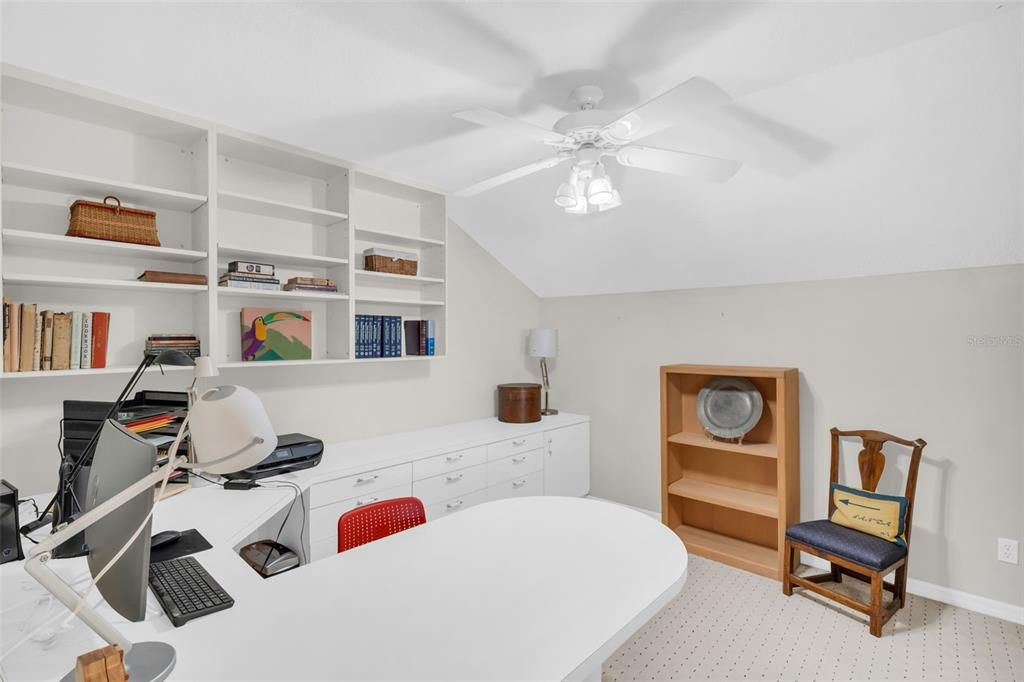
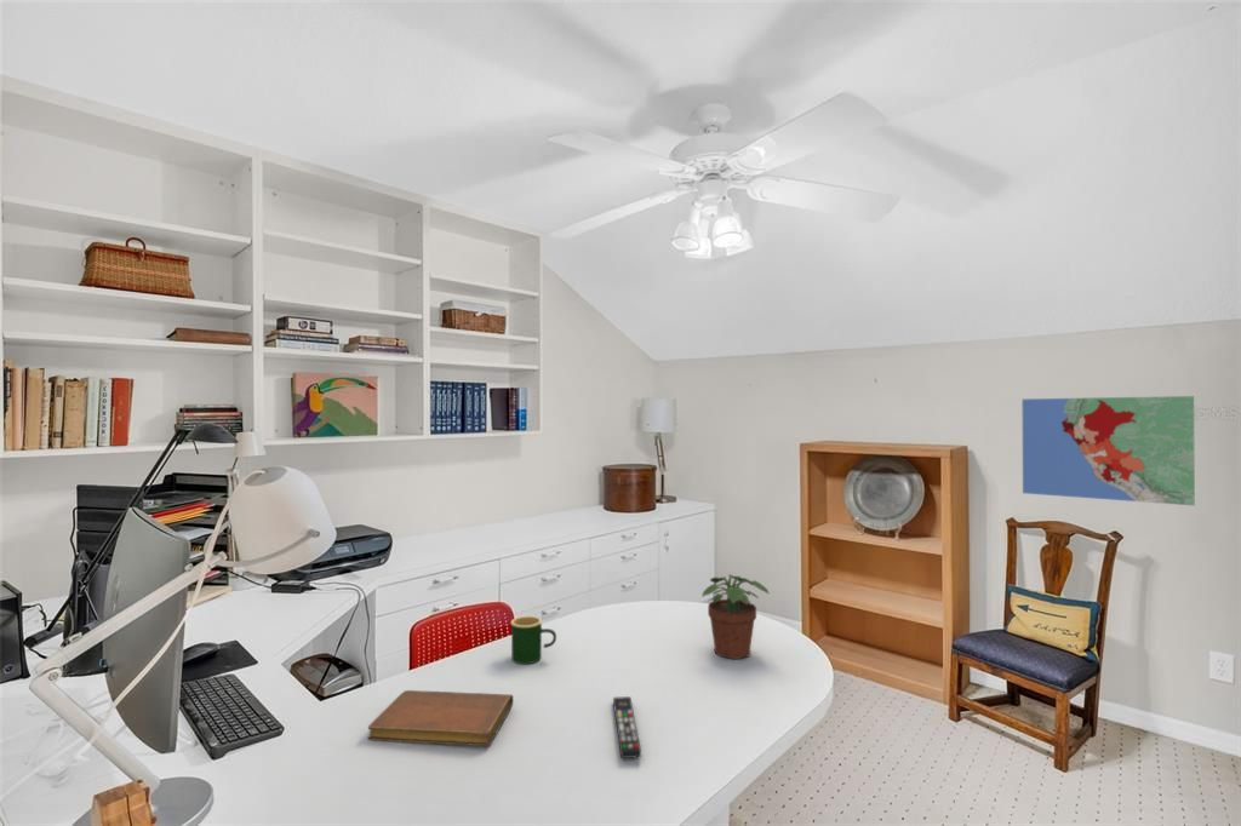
+ map [1020,395,1196,506]
+ potted plant [700,573,771,660]
+ mug [510,615,557,665]
+ remote control [612,695,642,759]
+ notebook [367,689,514,747]
